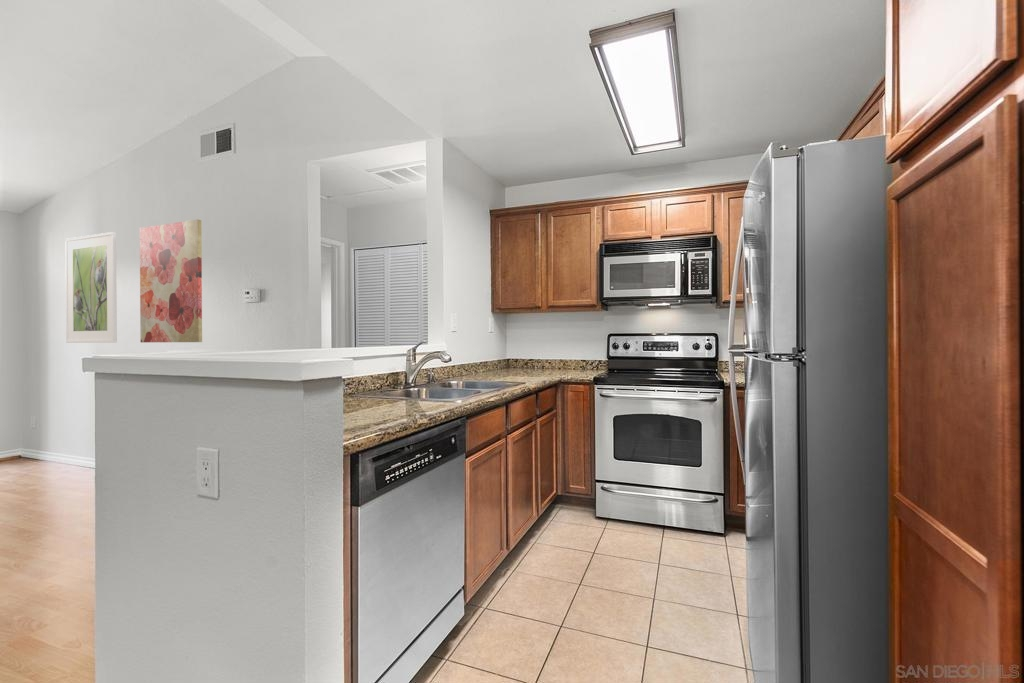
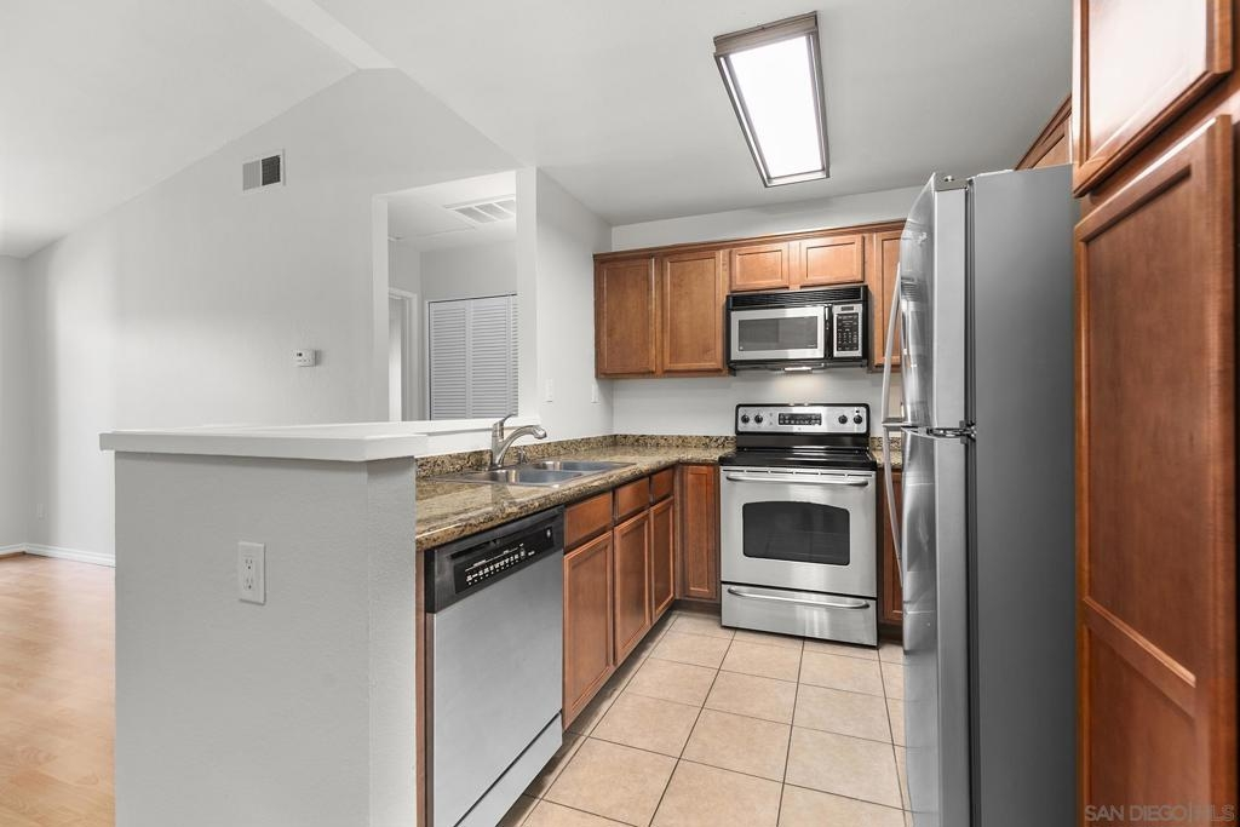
- wall art [139,218,203,343]
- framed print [64,231,118,344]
